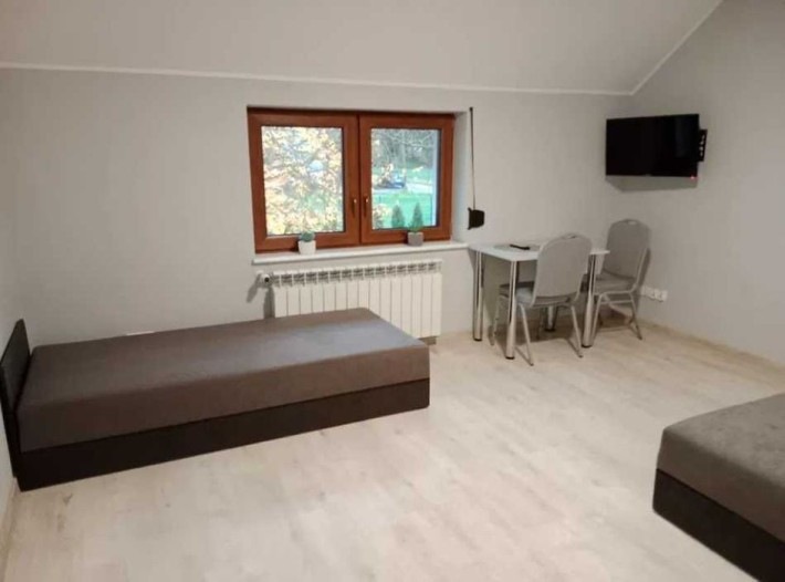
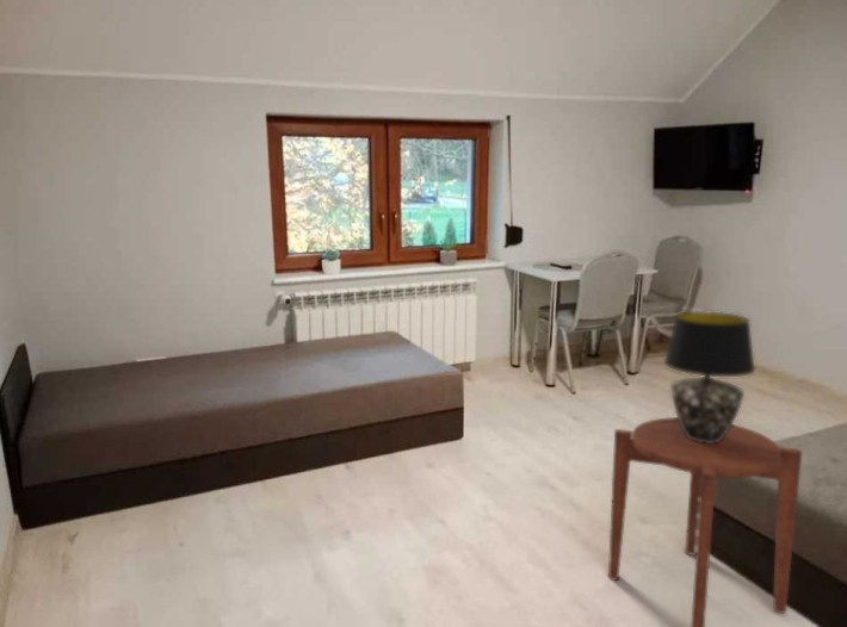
+ side table [607,416,803,627]
+ table lamp [663,311,756,443]
